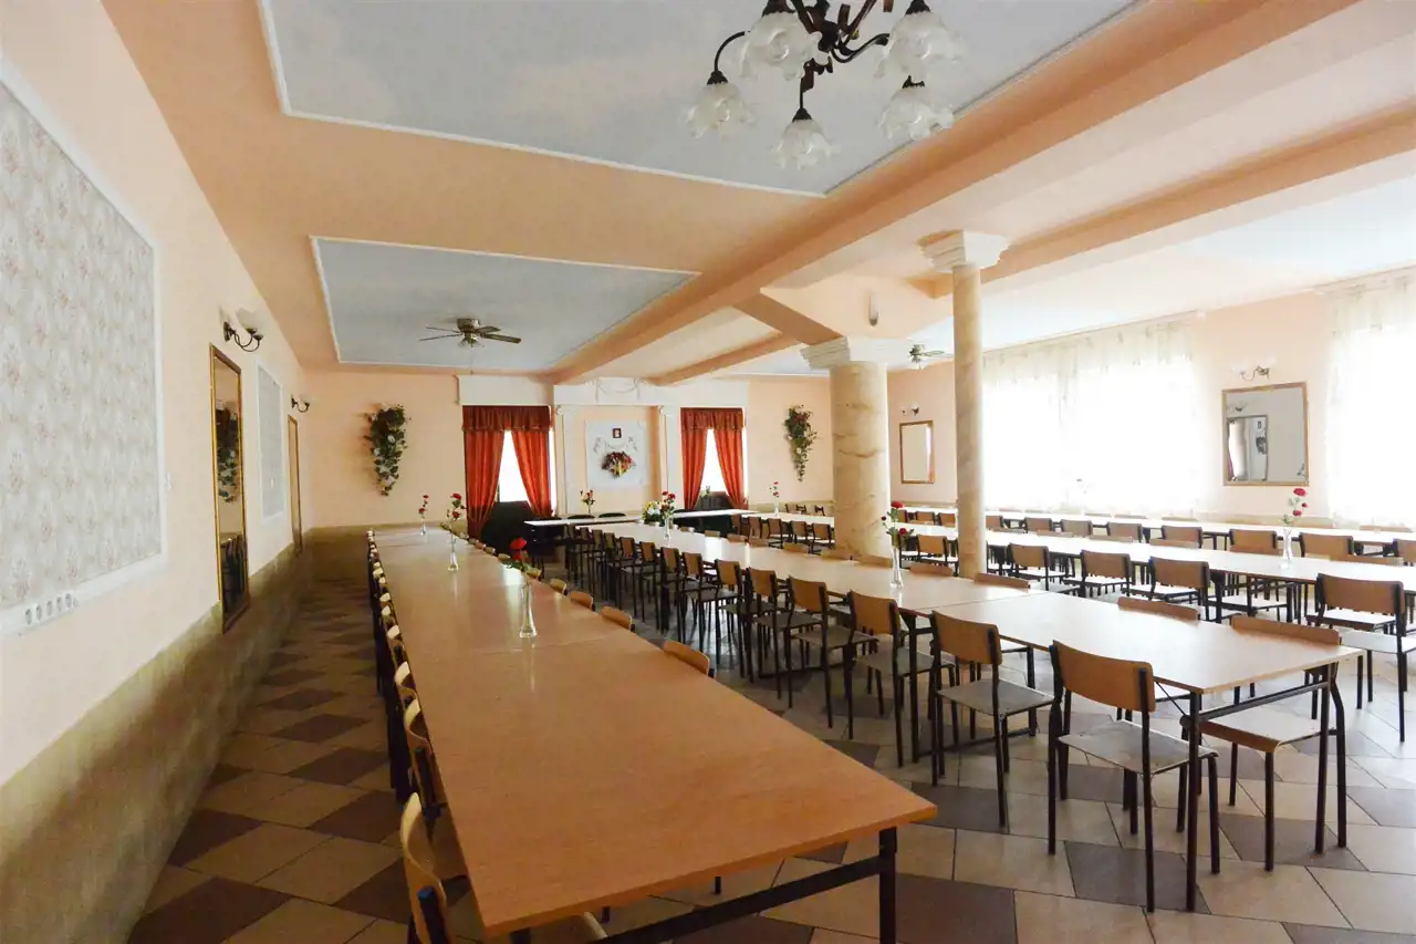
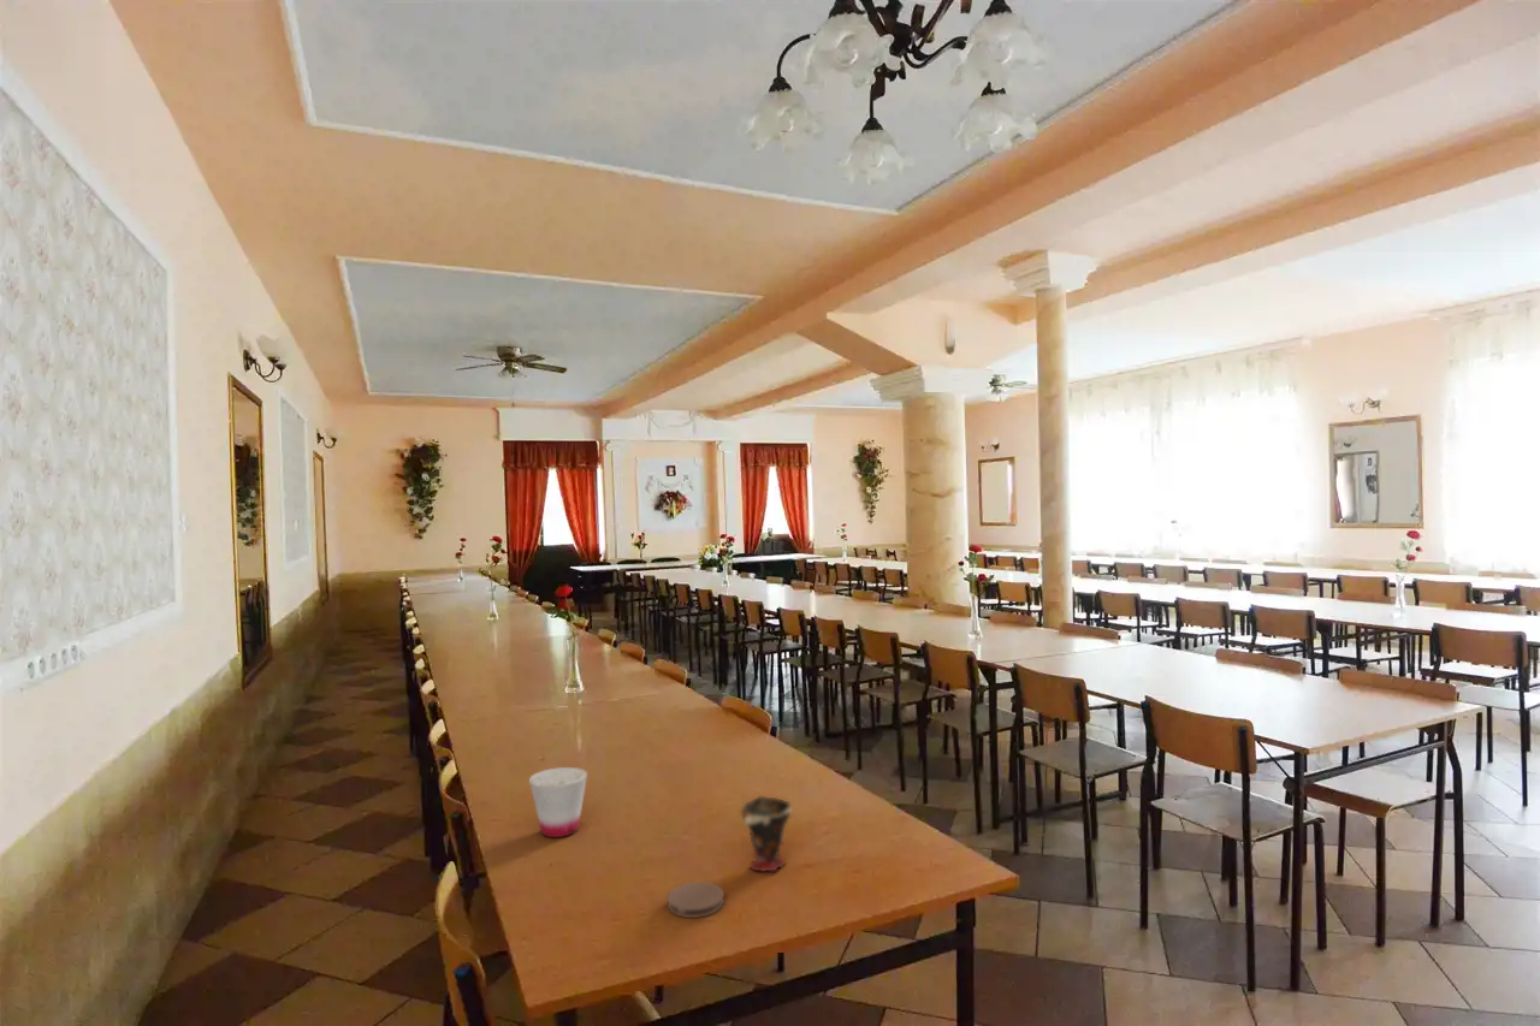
+ cup [528,766,588,838]
+ coaster [667,880,725,919]
+ cup [740,794,793,872]
